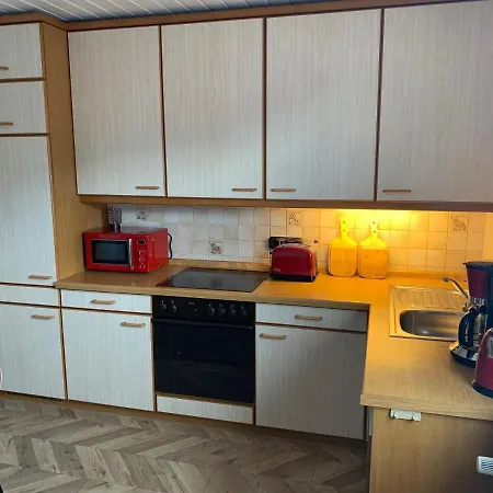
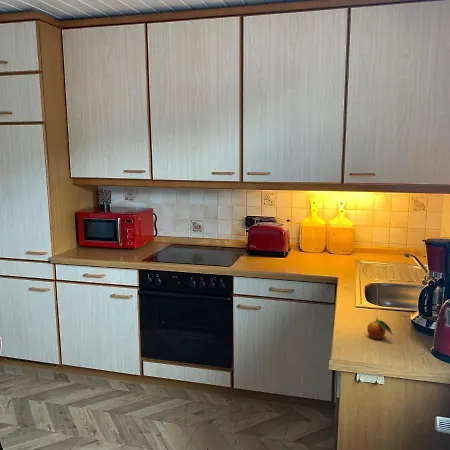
+ fruit [366,317,394,340]
